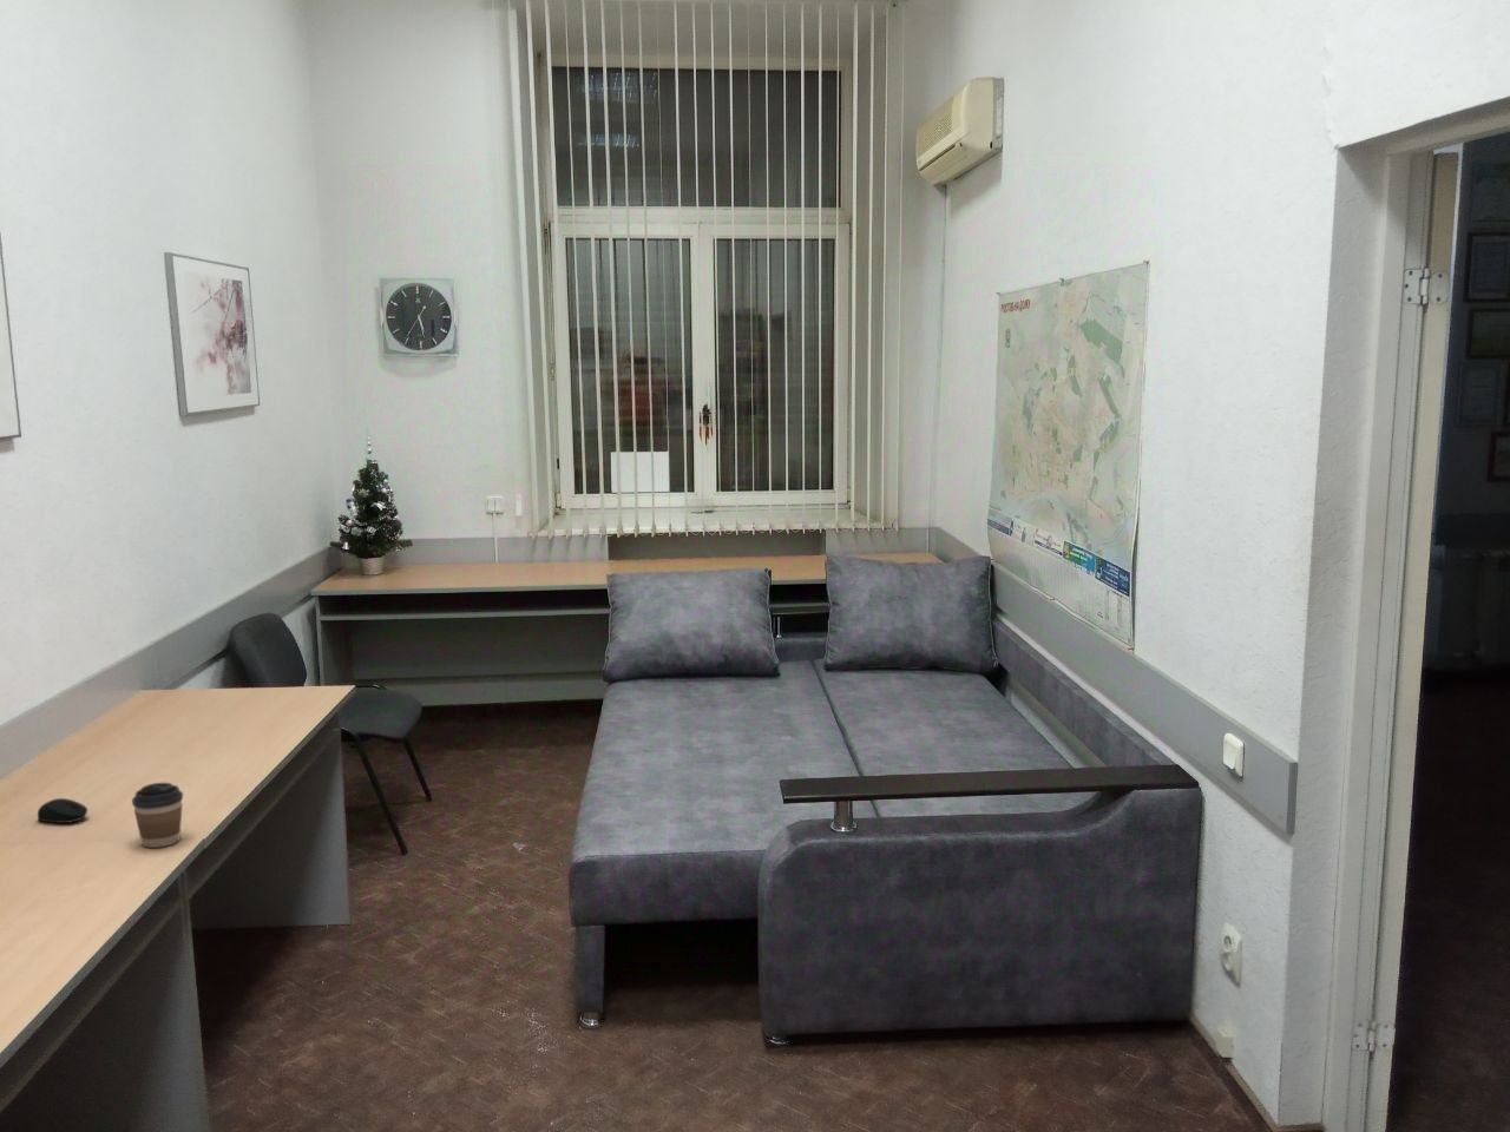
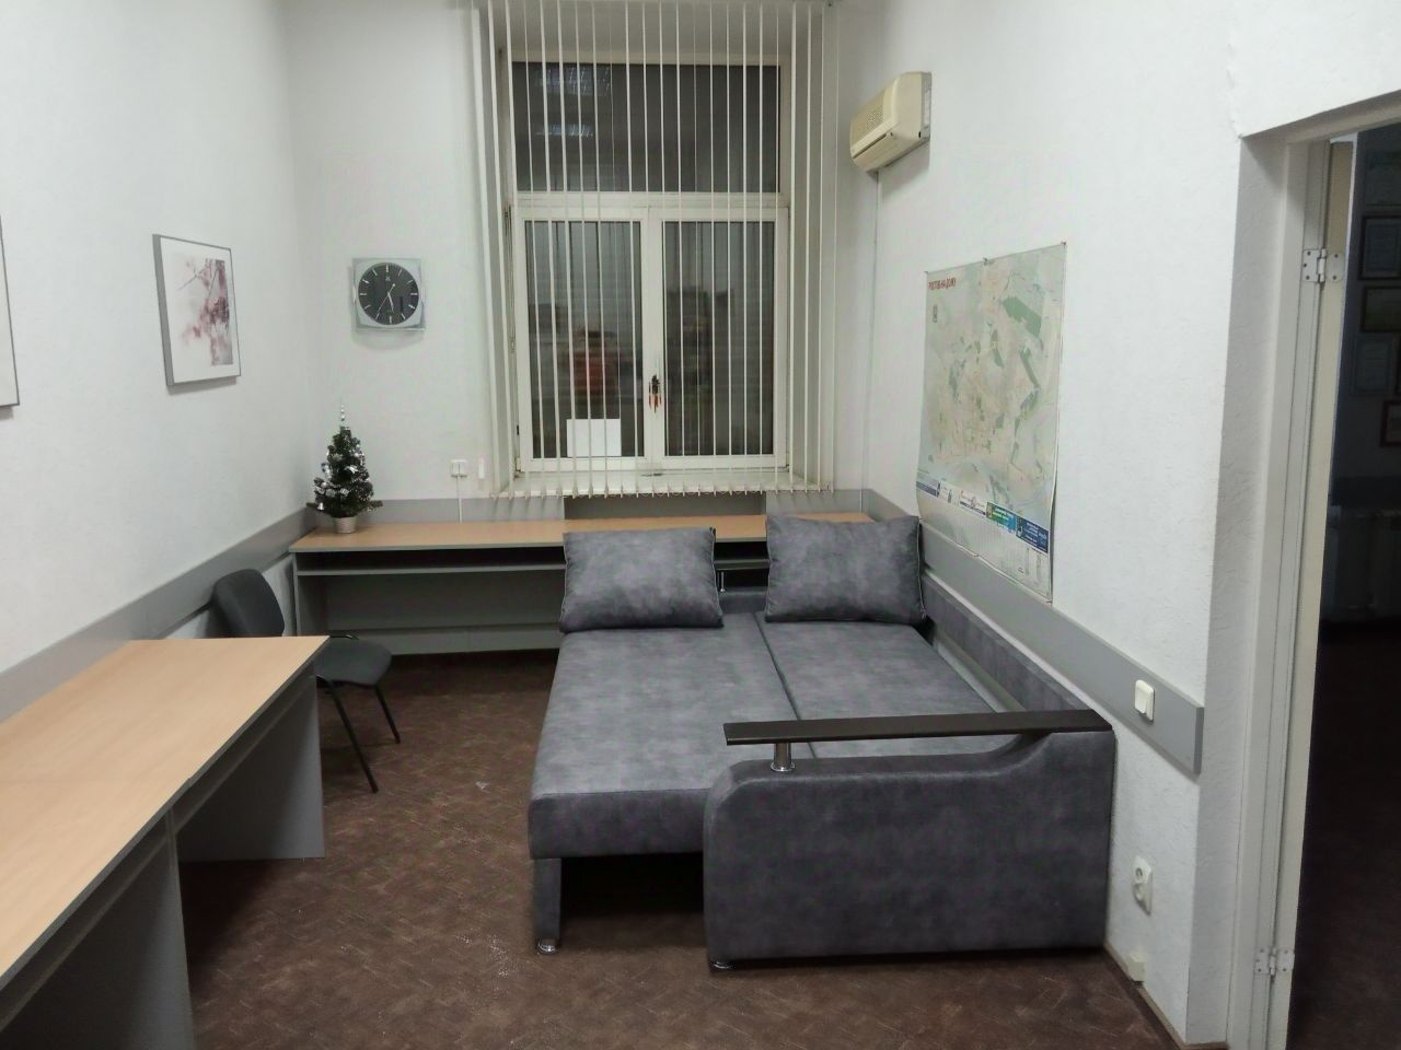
- coffee cup [131,781,184,849]
- computer mouse [37,797,88,824]
